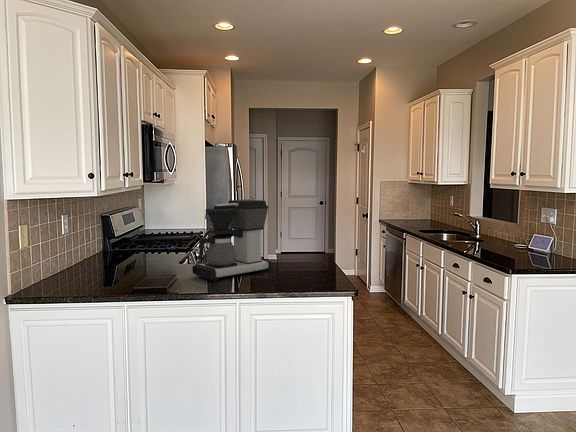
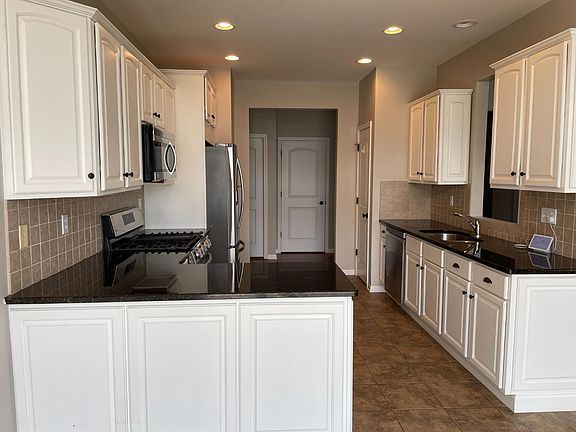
- coffee maker [191,199,273,282]
